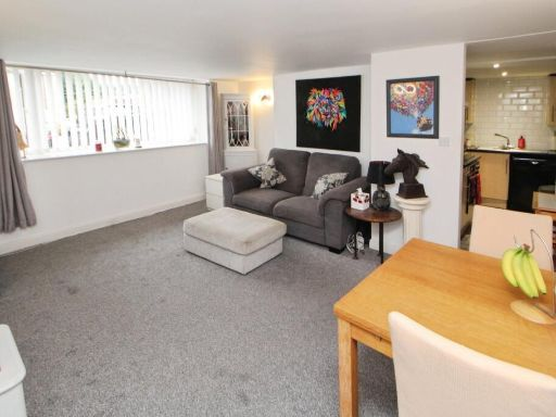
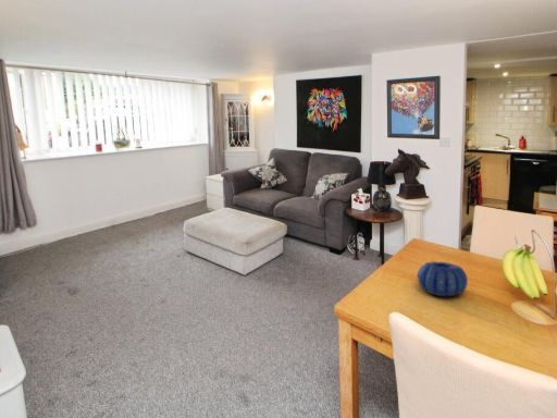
+ decorative bowl [417,260,469,297]
